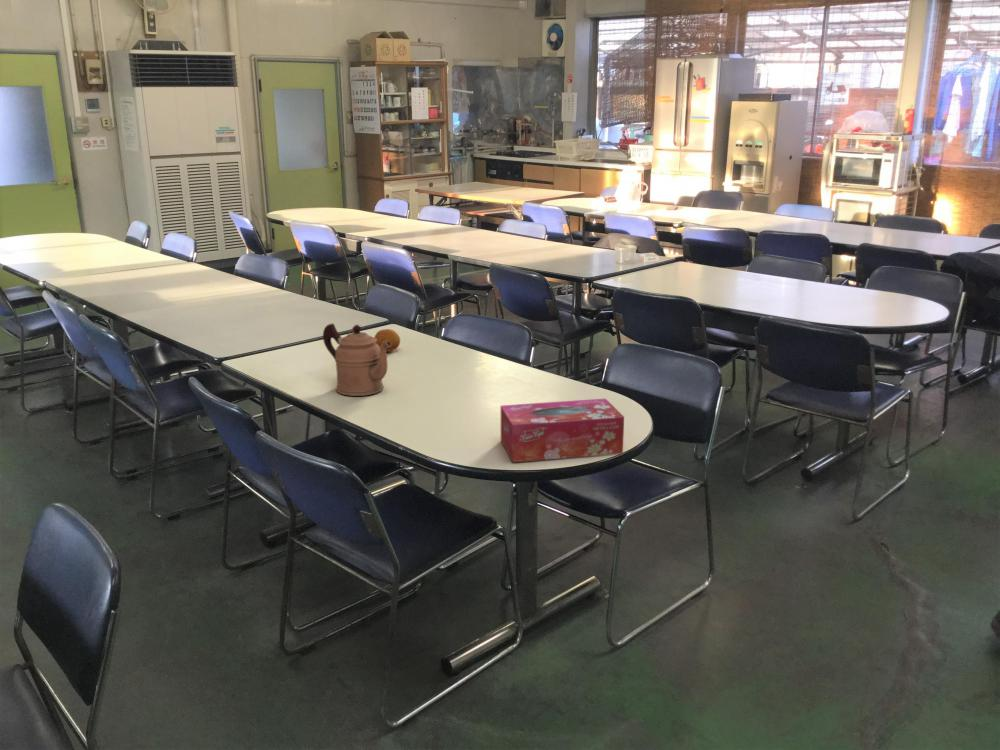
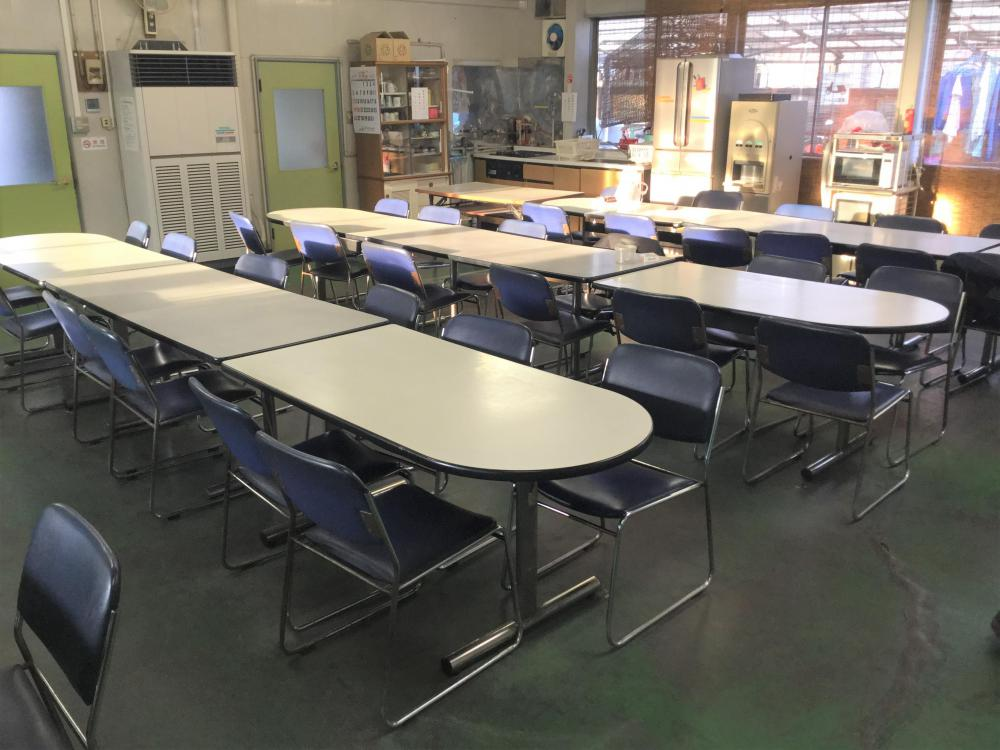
- fruit [374,328,401,352]
- tissue box [500,397,625,463]
- coffeepot [322,323,391,397]
